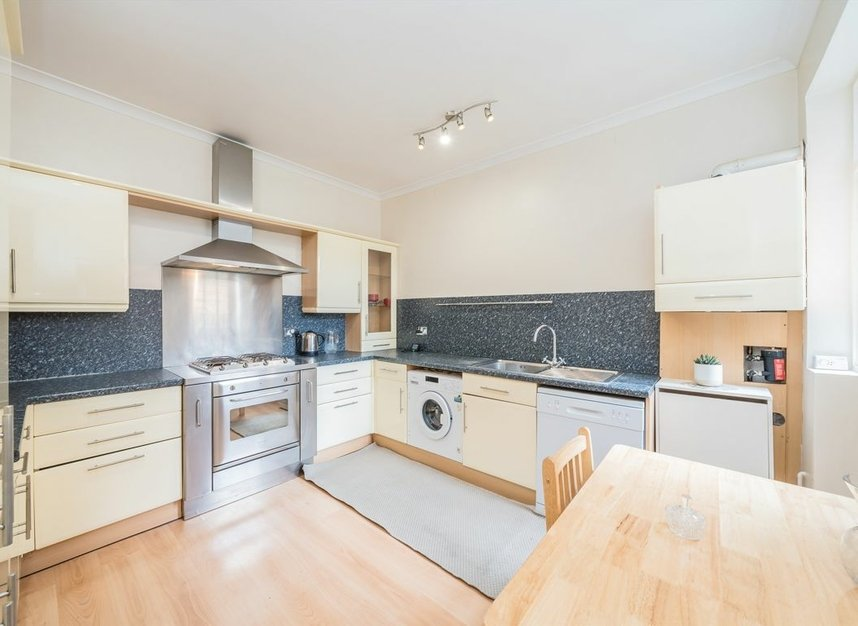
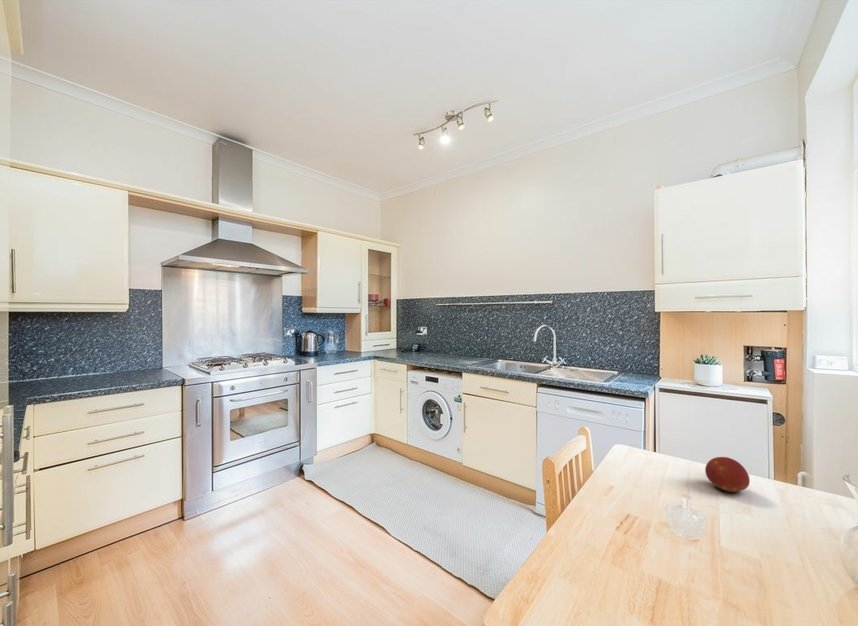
+ fruit [704,456,751,493]
